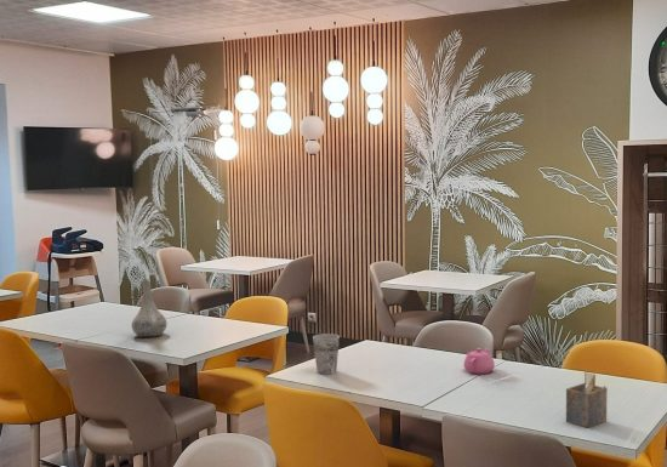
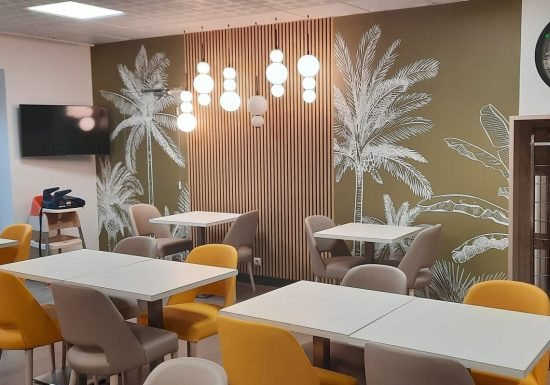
- vase [131,279,169,338]
- teapot [462,347,496,375]
- napkin holder [565,371,609,429]
- cup [312,332,341,376]
